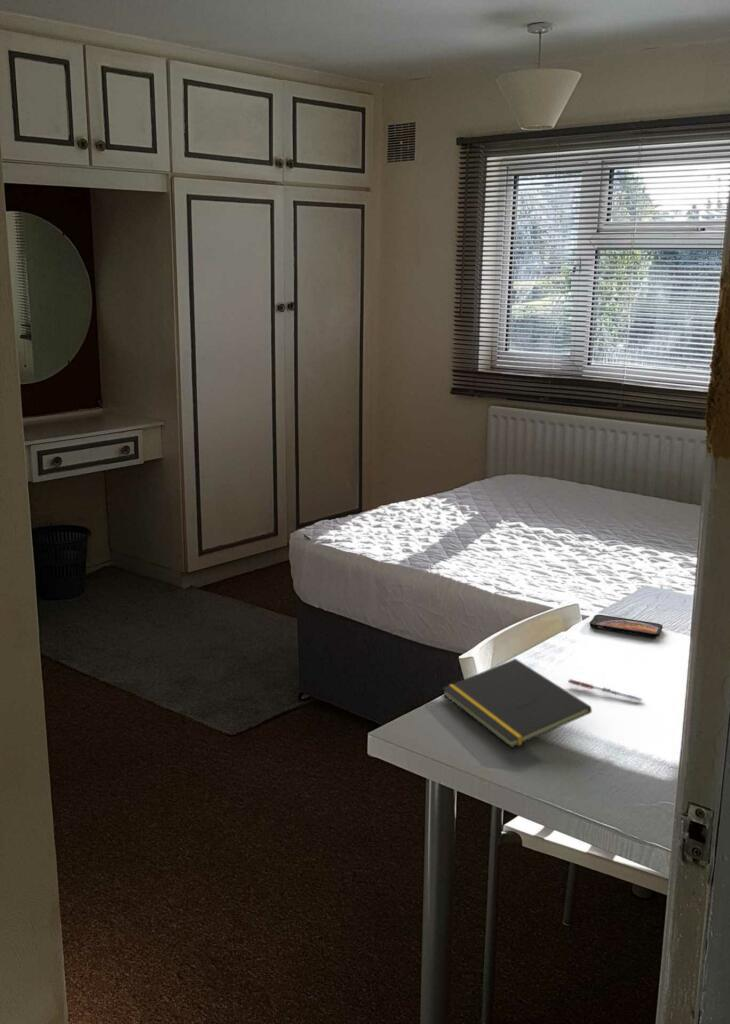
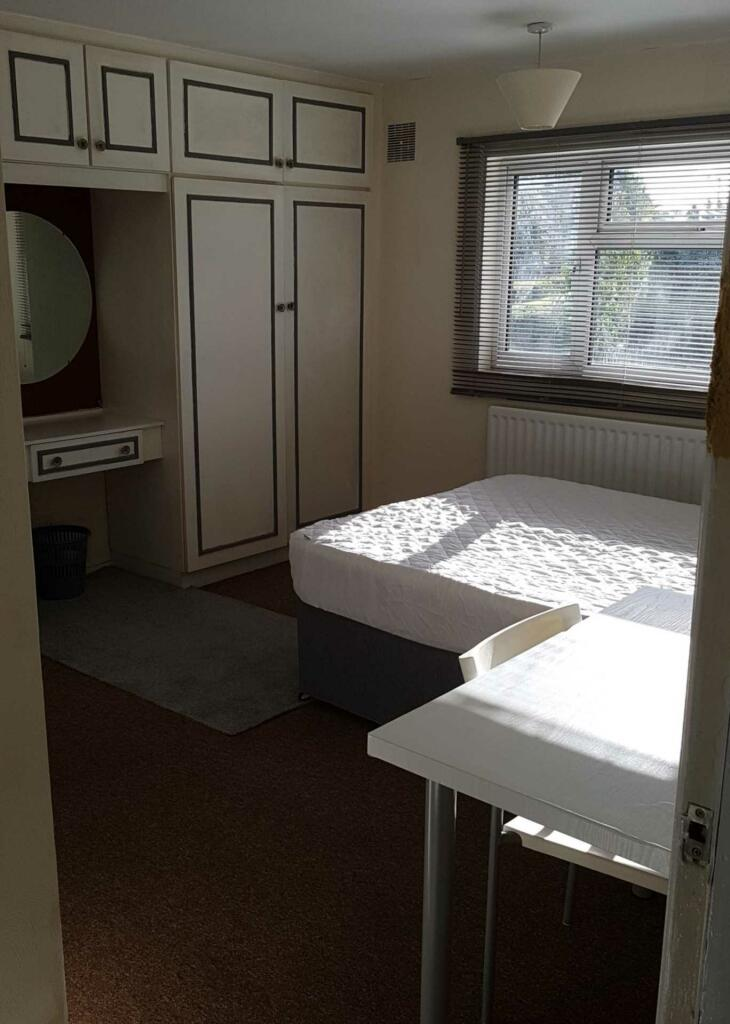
- notepad [441,658,593,749]
- smartphone [589,614,664,638]
- pen [567,678,643,702]
